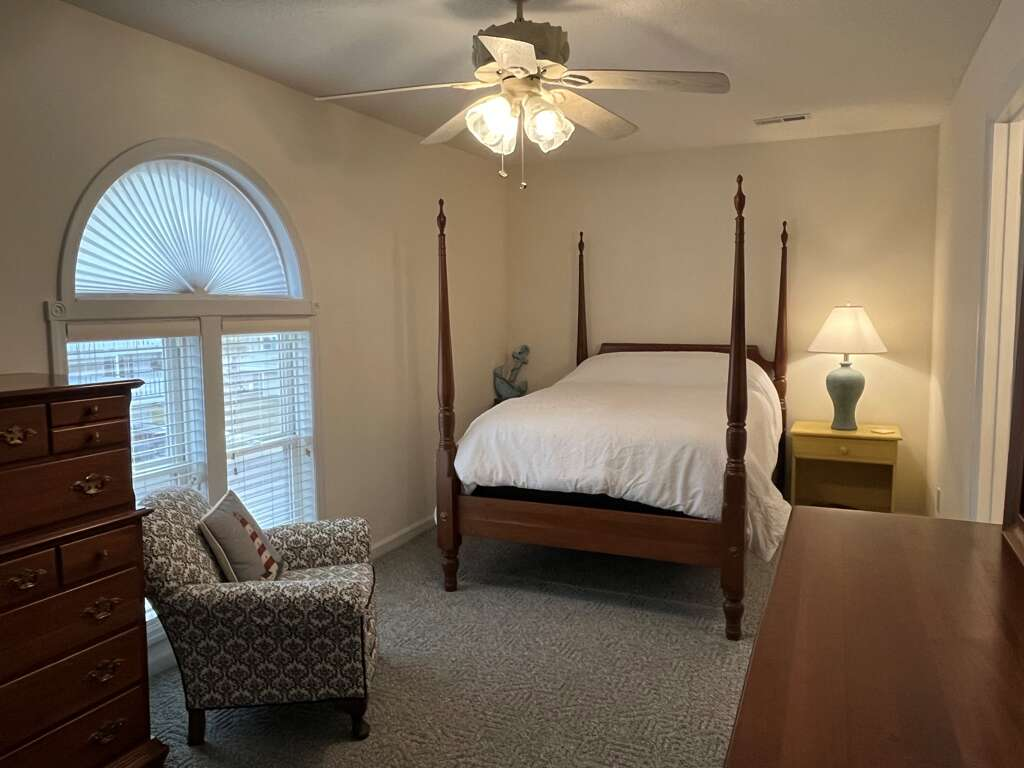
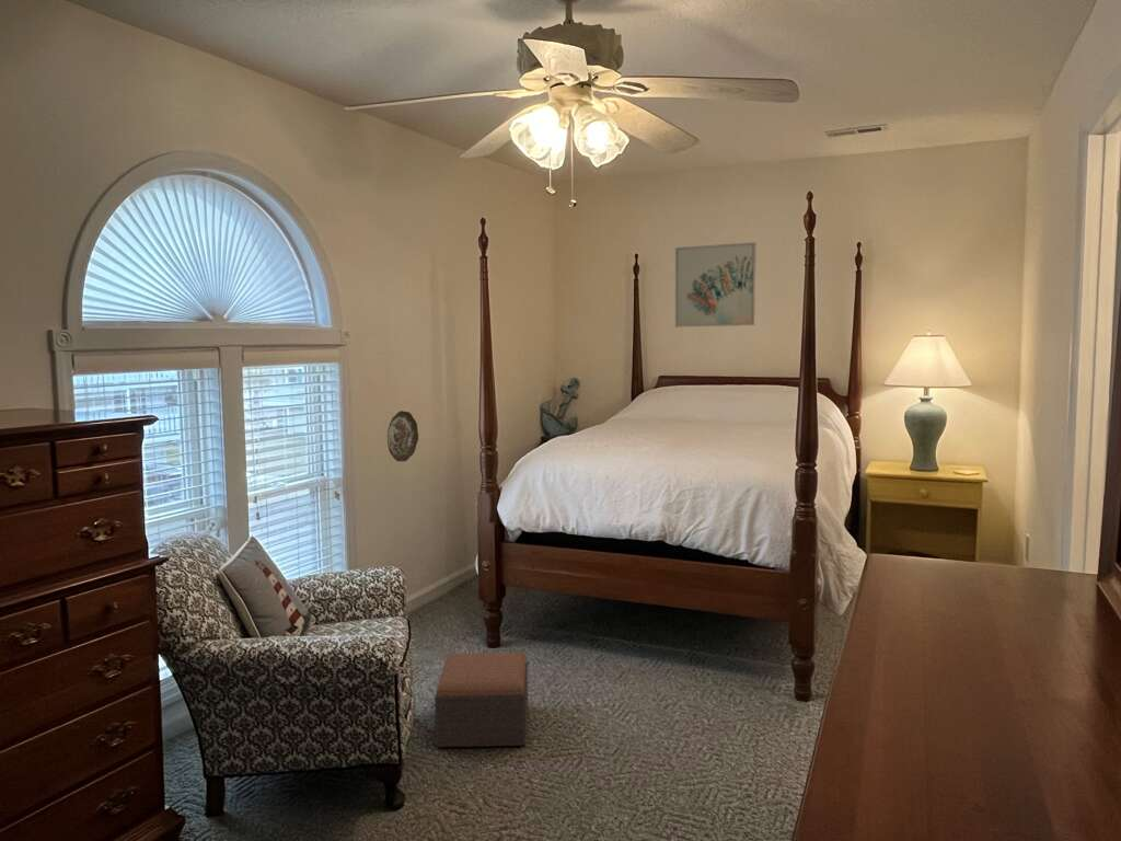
+ footstool [434,652,529,748]
+ wall art [674,241,758,327]
+ decorative plate [386,410,419,462]
